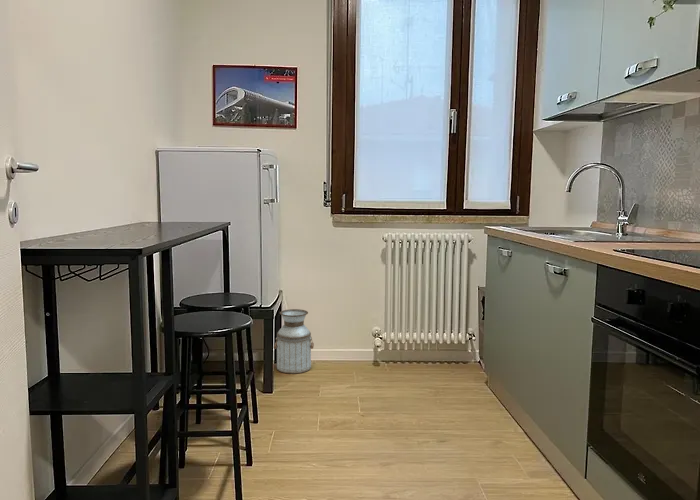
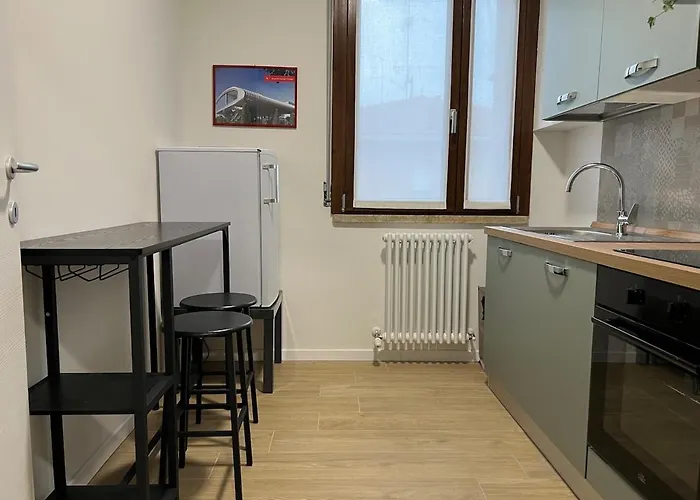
- planter [273,308,315,374]
